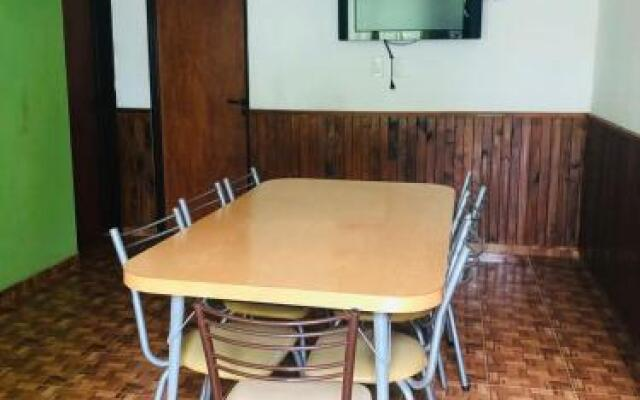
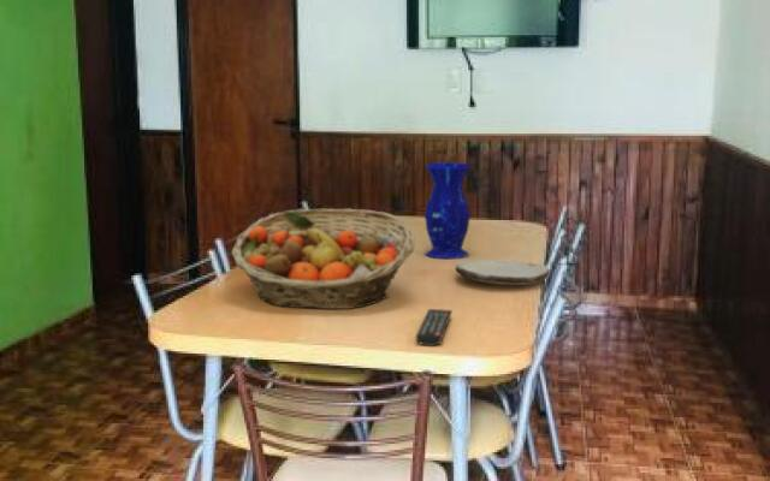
+ remote control [415,308,454,348]
+ fruit basket [231,208,416,310]
+ plate [455,259,551,286]
+ vase [424,161,472,260]
